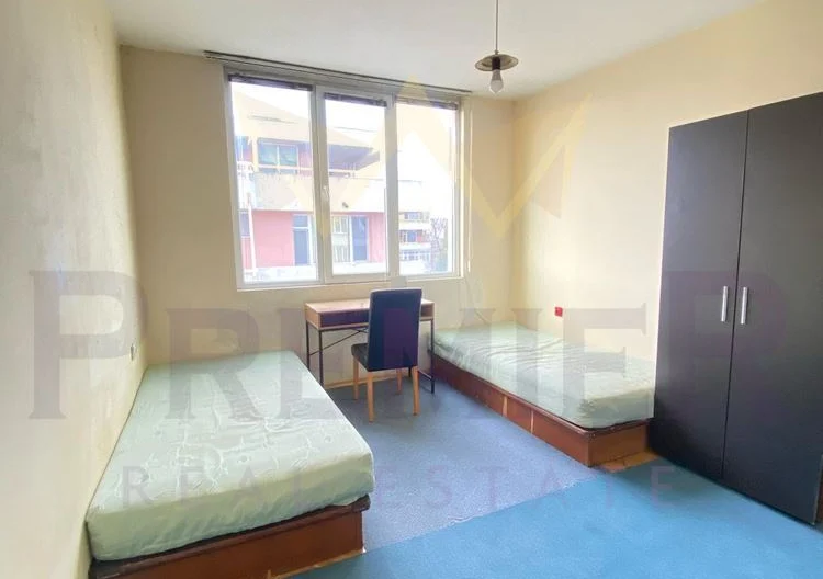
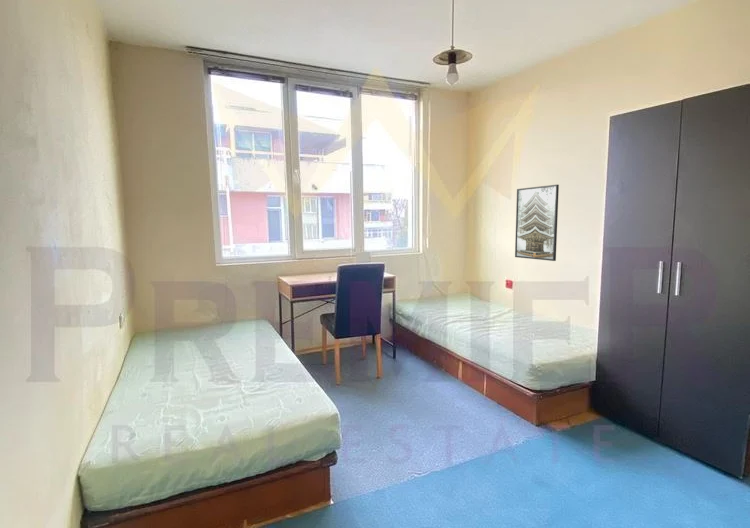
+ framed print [514,184,560,262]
